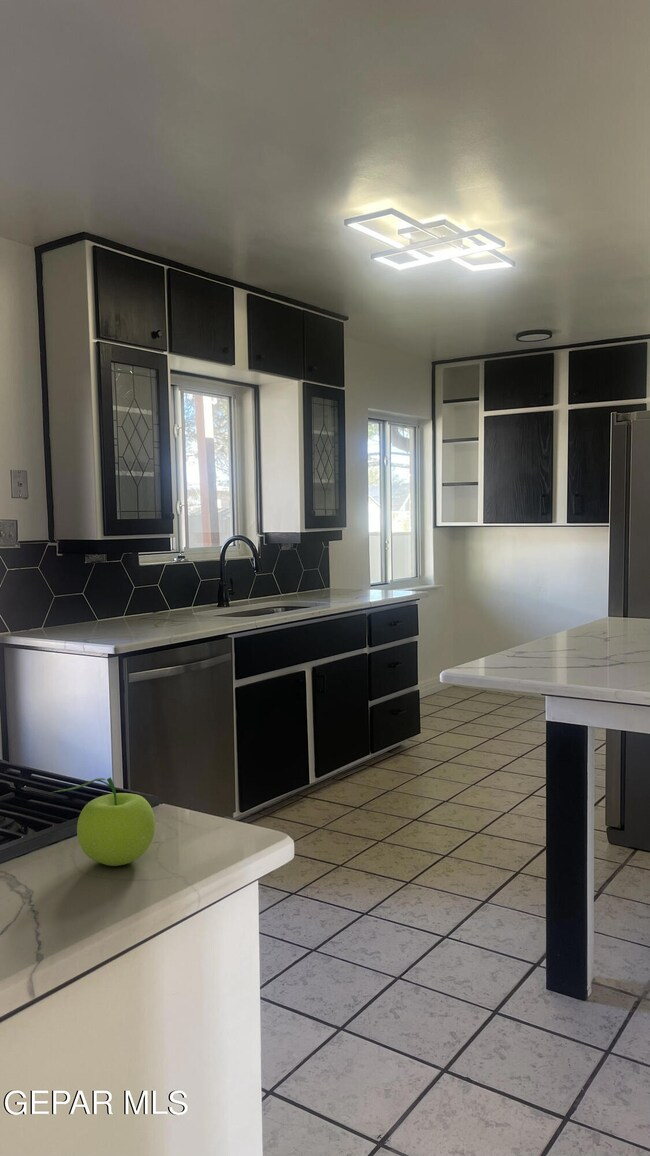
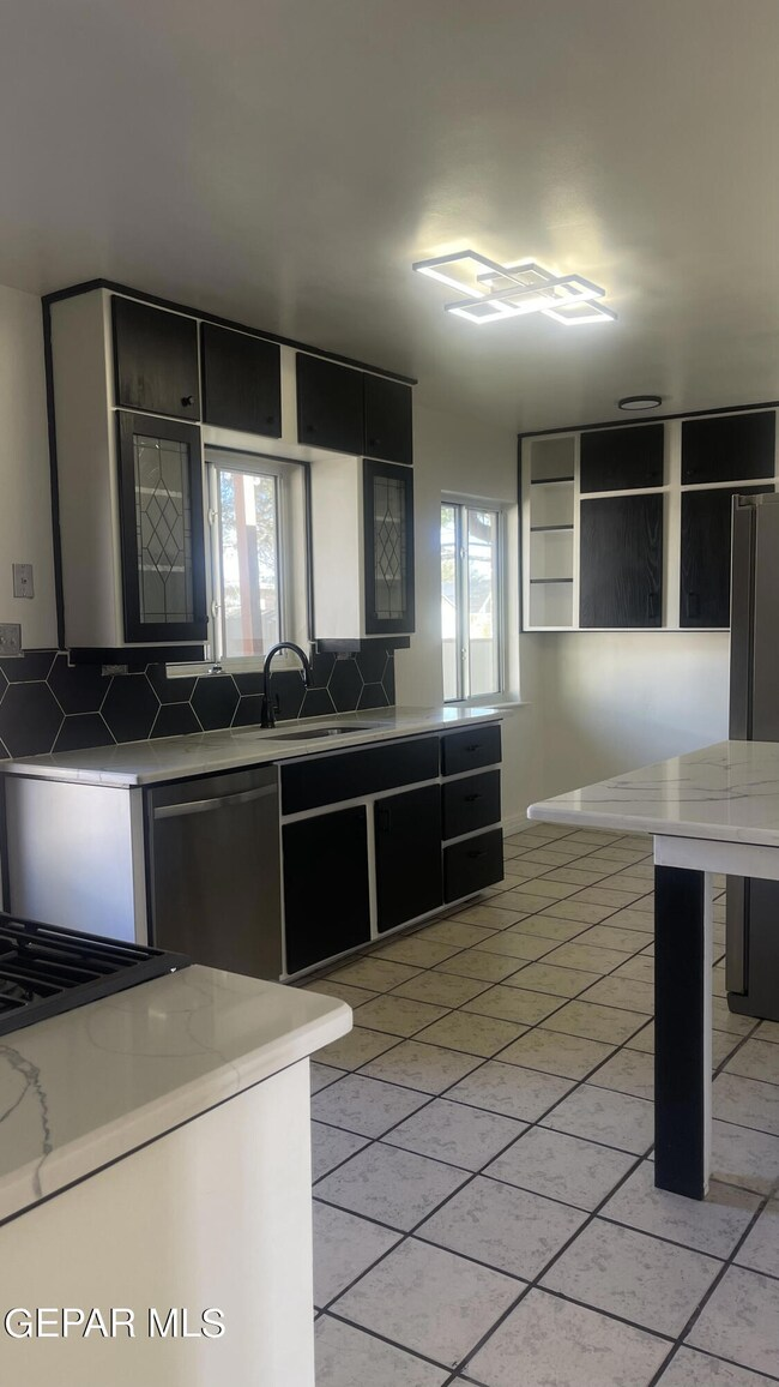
- fruit [48,777,156,867]
